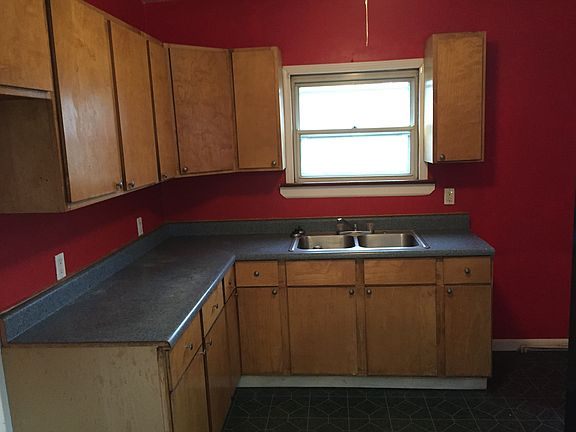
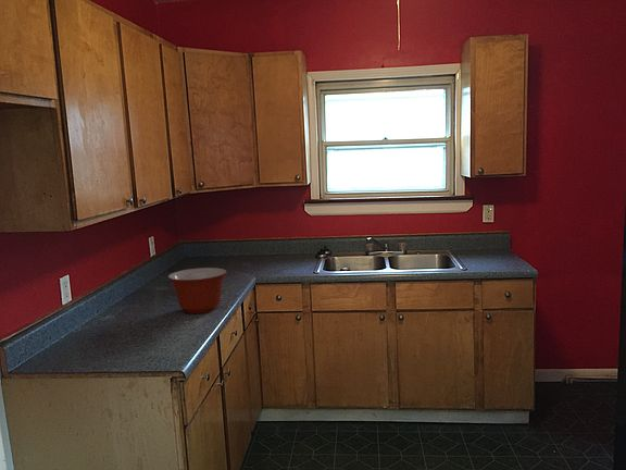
+ mixing bowl [167,267,228,314]
